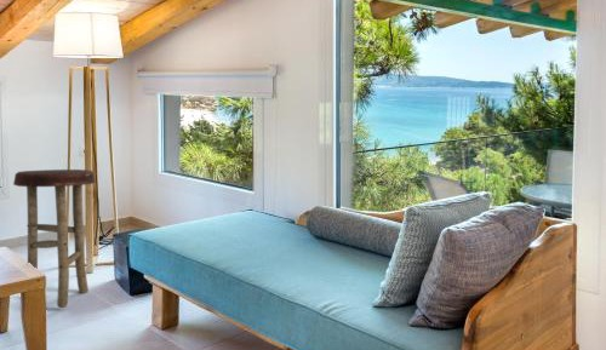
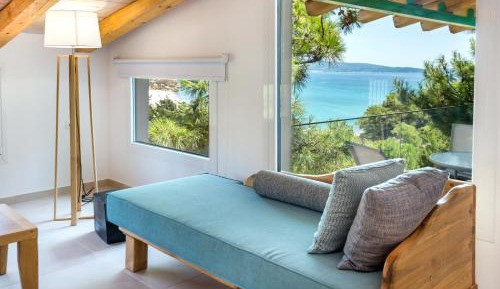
- stool [12,168,96,309]
